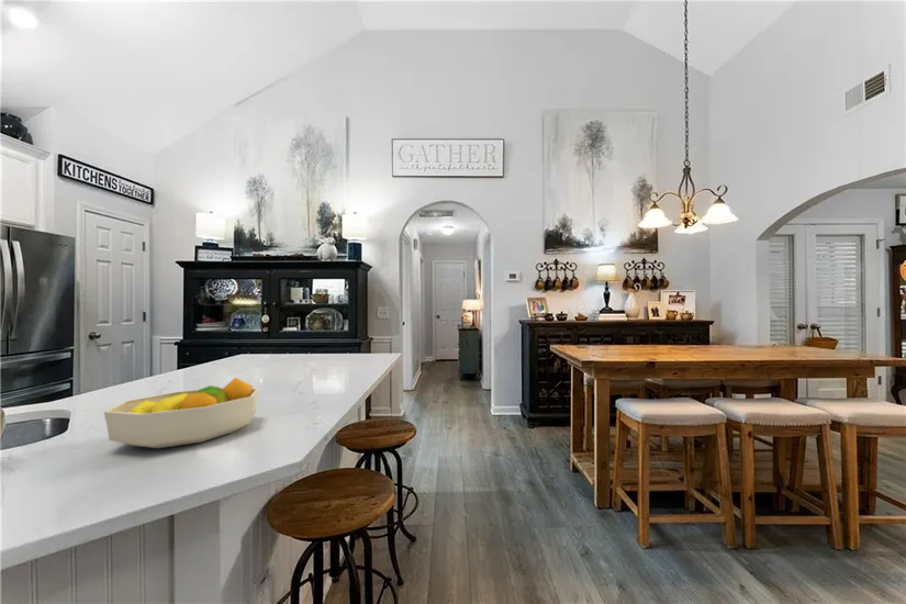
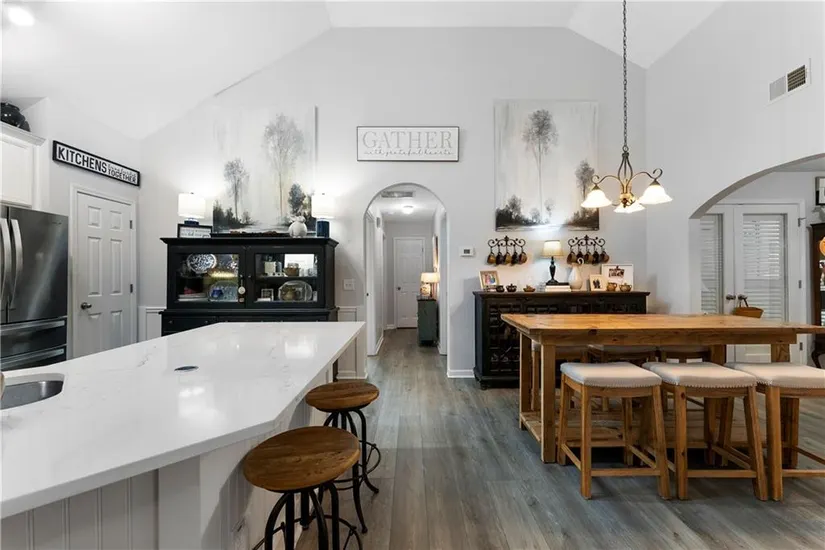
- fruit bowl [103,377,260,449]
